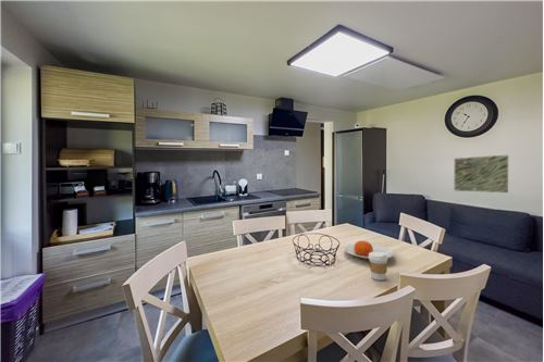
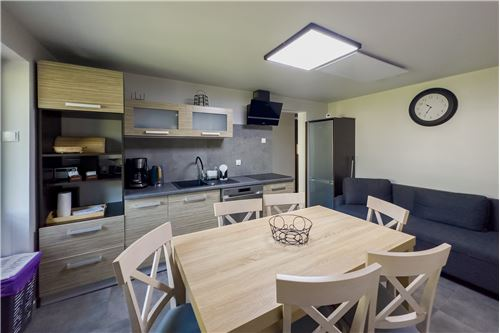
- coffee cup [368,252,390,282]
- plate [343,240,396,260]
- wall art [454,154,509,194]
